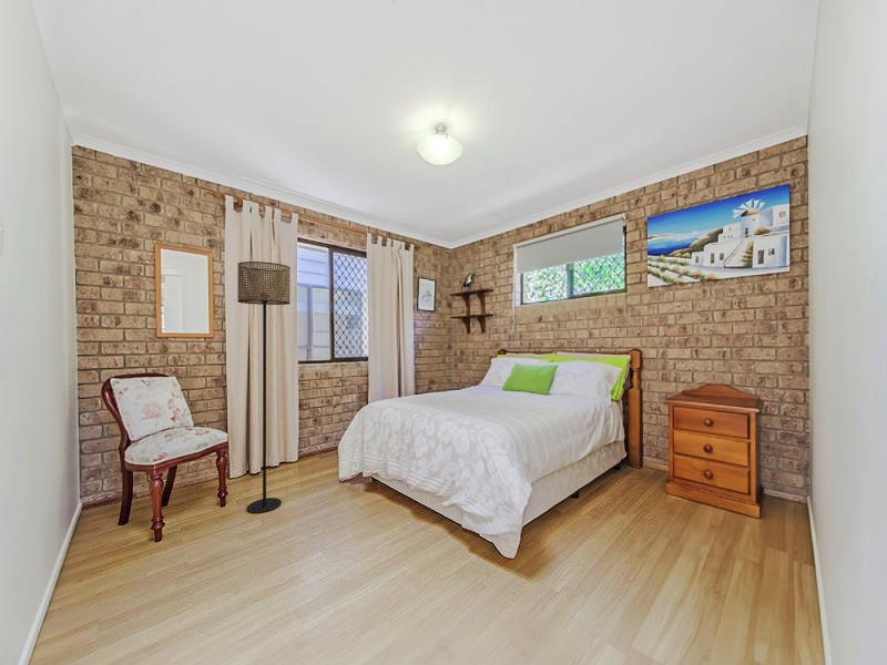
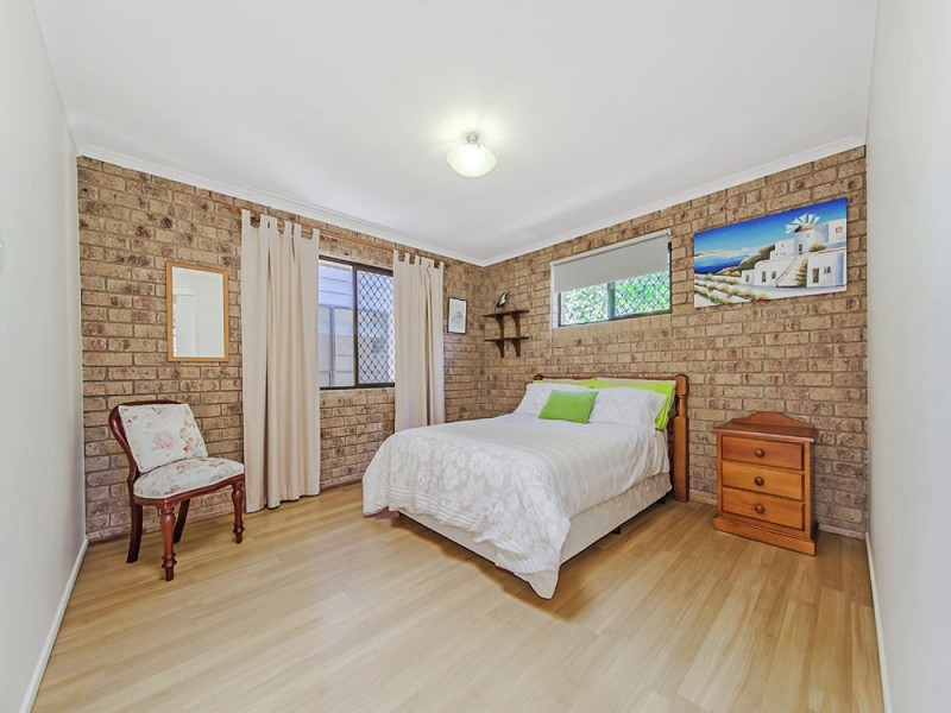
- floor lamp [237,260,292,514]
